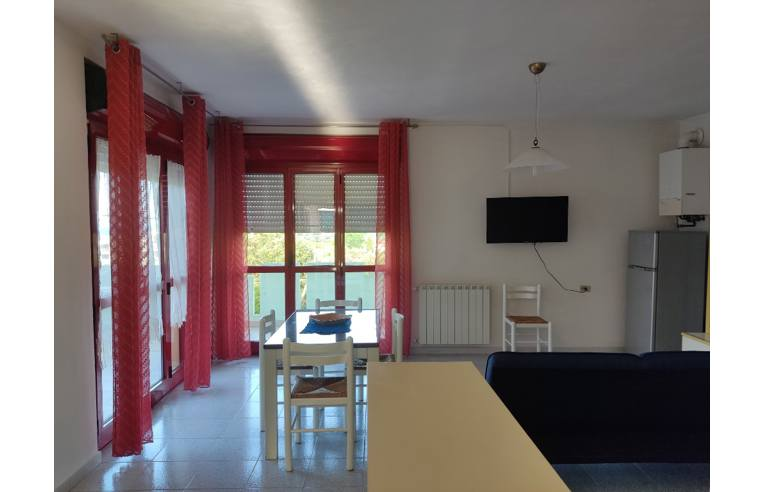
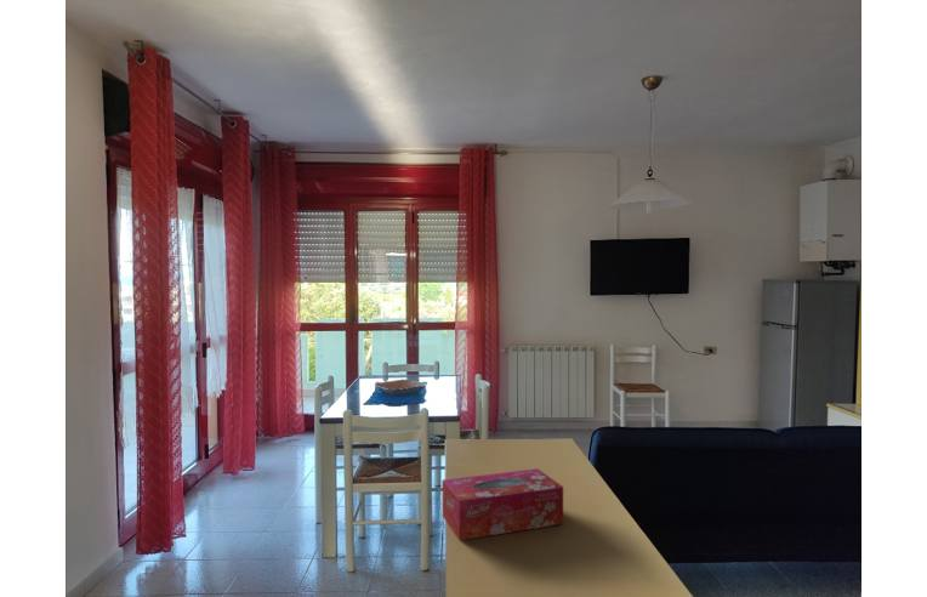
+ tissue box [440,467,564,541]
